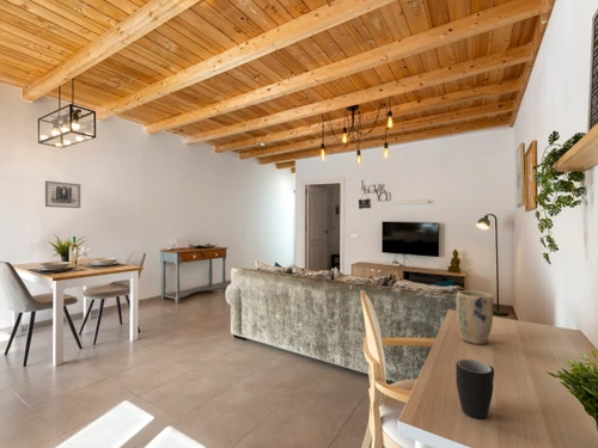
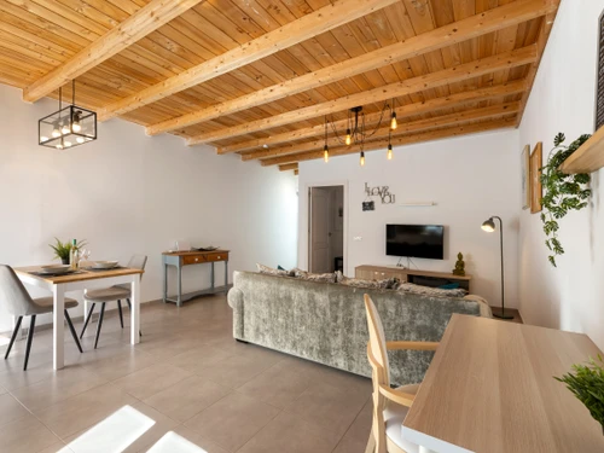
- mug [454,358,495,419]
- plant pot [456,289,494,345]
- wall art [44,180,83,209]
